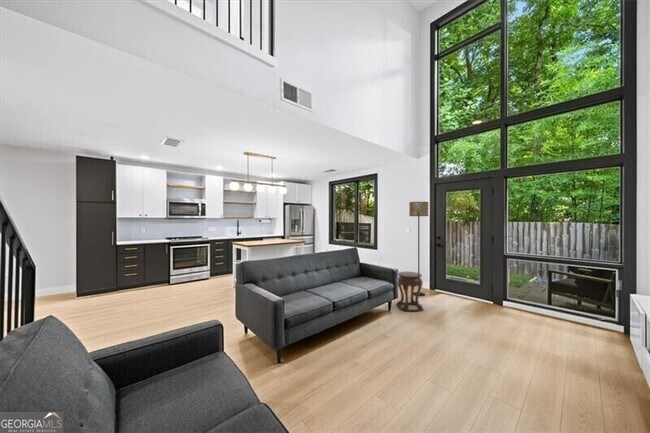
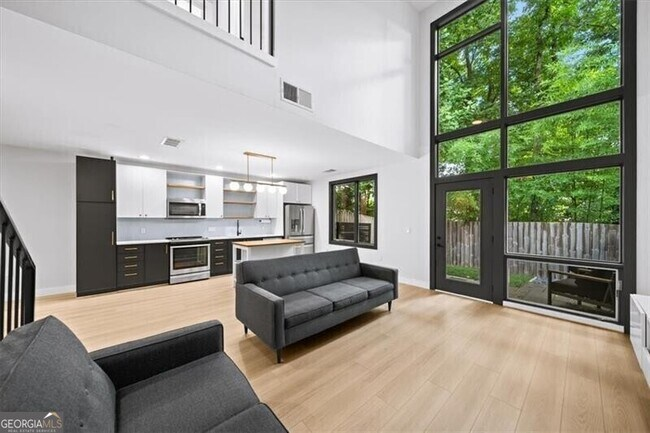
- floor lamp [408,201,429,297]
- side table [395,271,425,313]
